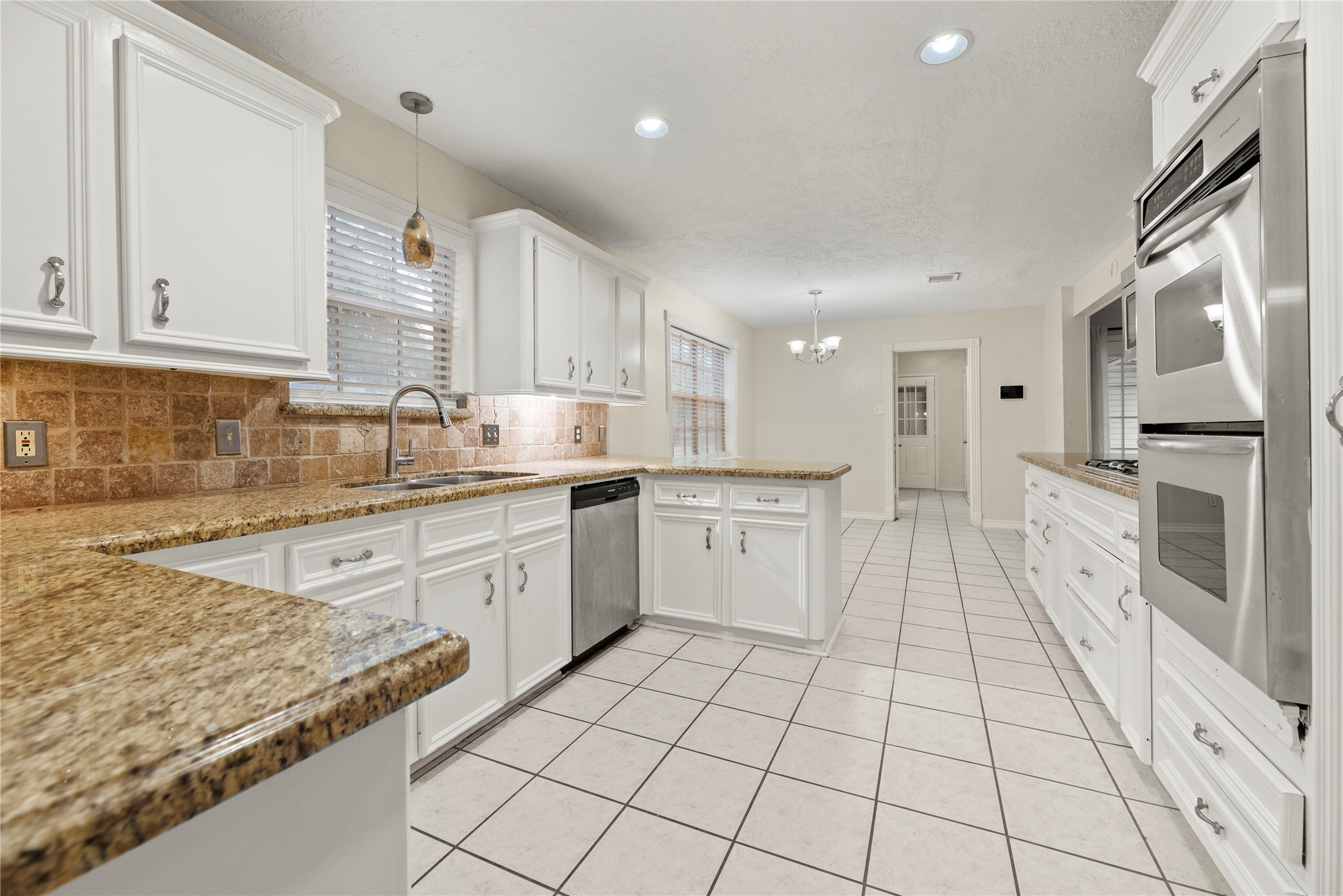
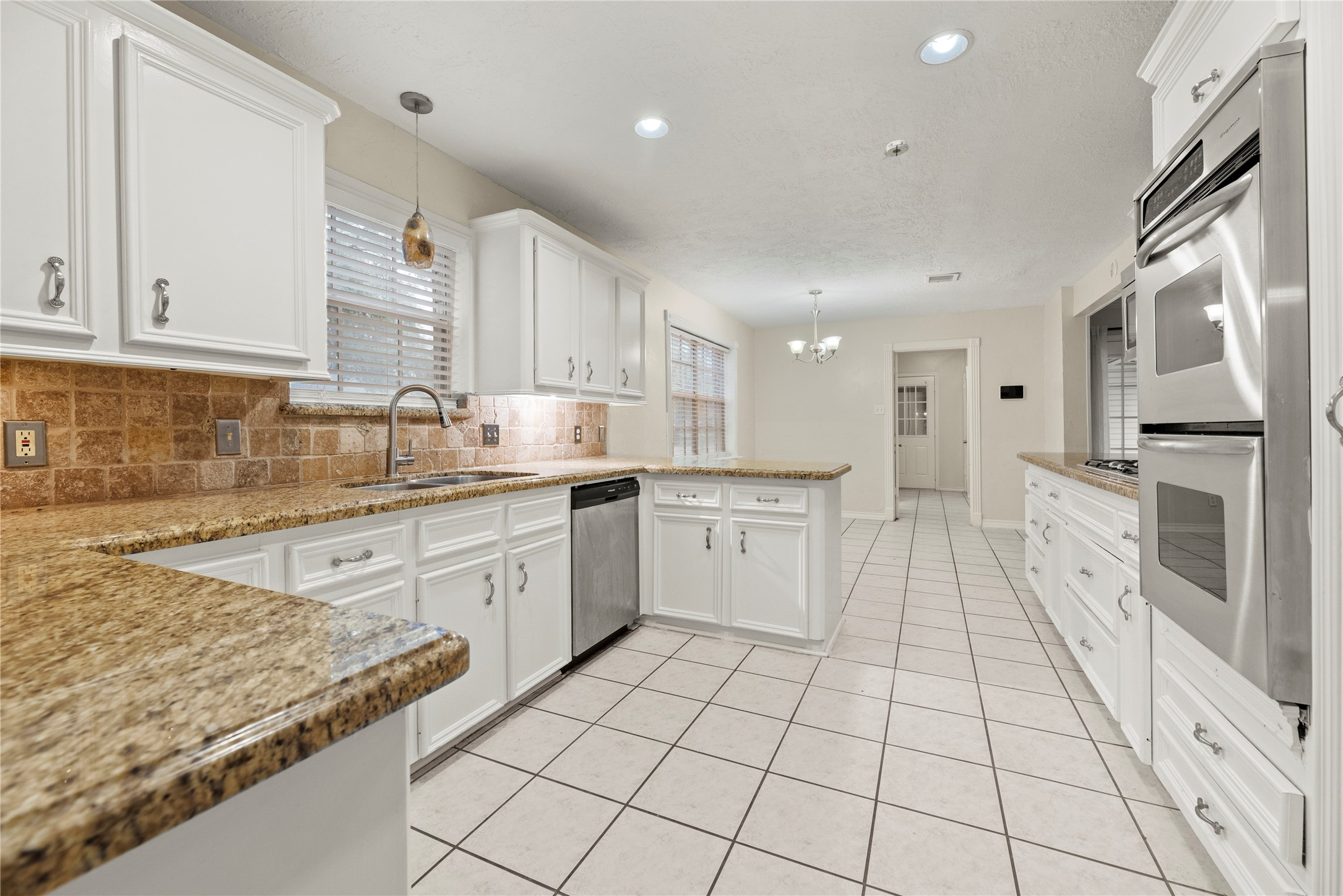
+ smoke detector [883,139,910,160]
